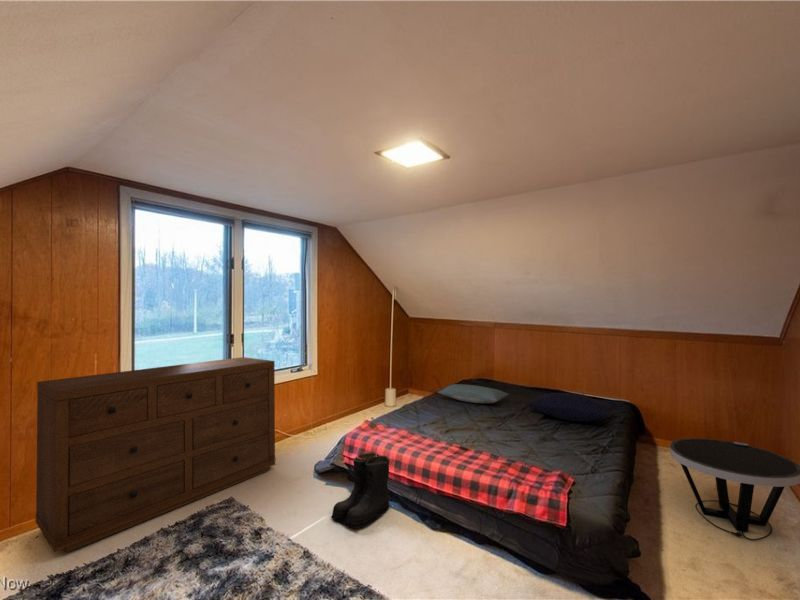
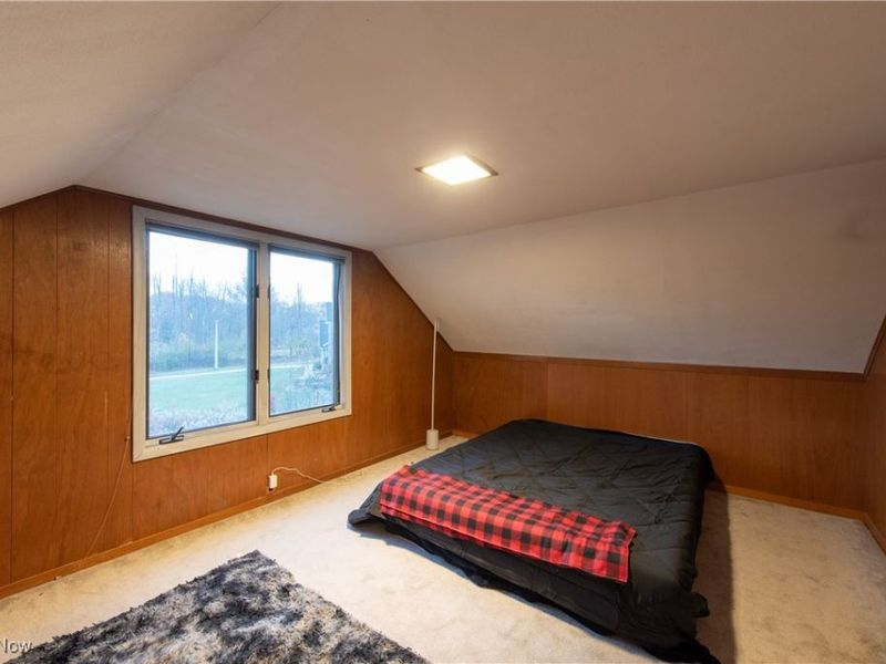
- side table [669,437,800,541]
- pillow [437,383,509,404]
- pillow [525,392,617,423]
- boots [330,452,391,529]
- dresser [35,356,276,554]
